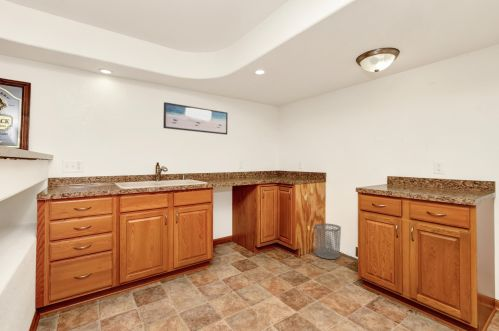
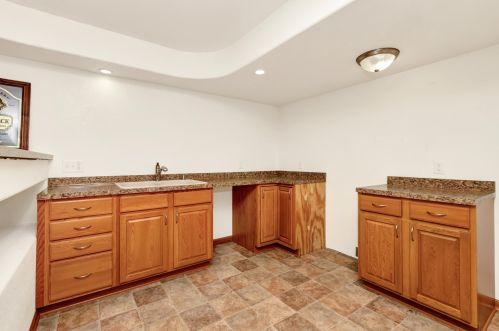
- waste bin [314,222,342,260]
- wall art [162,101,229,136]
